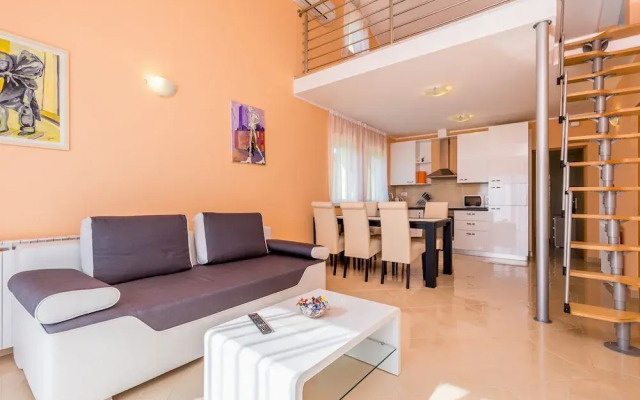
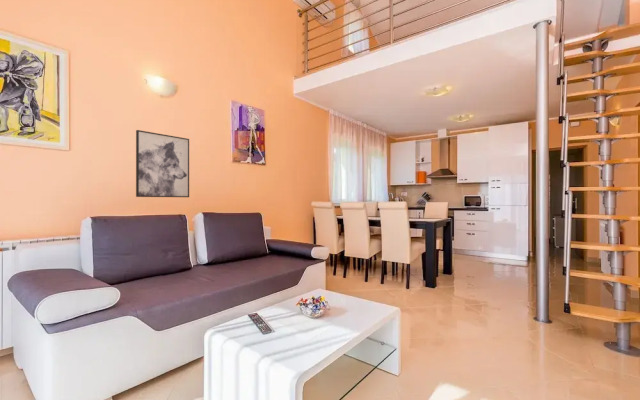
+ wall art [135,129,190,198]
